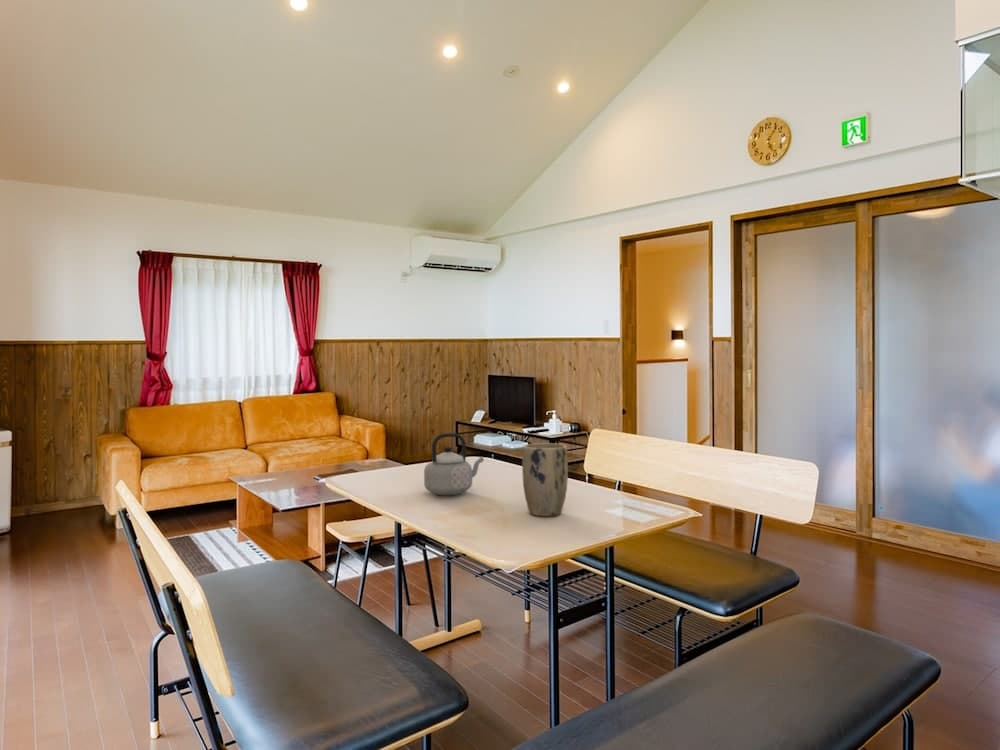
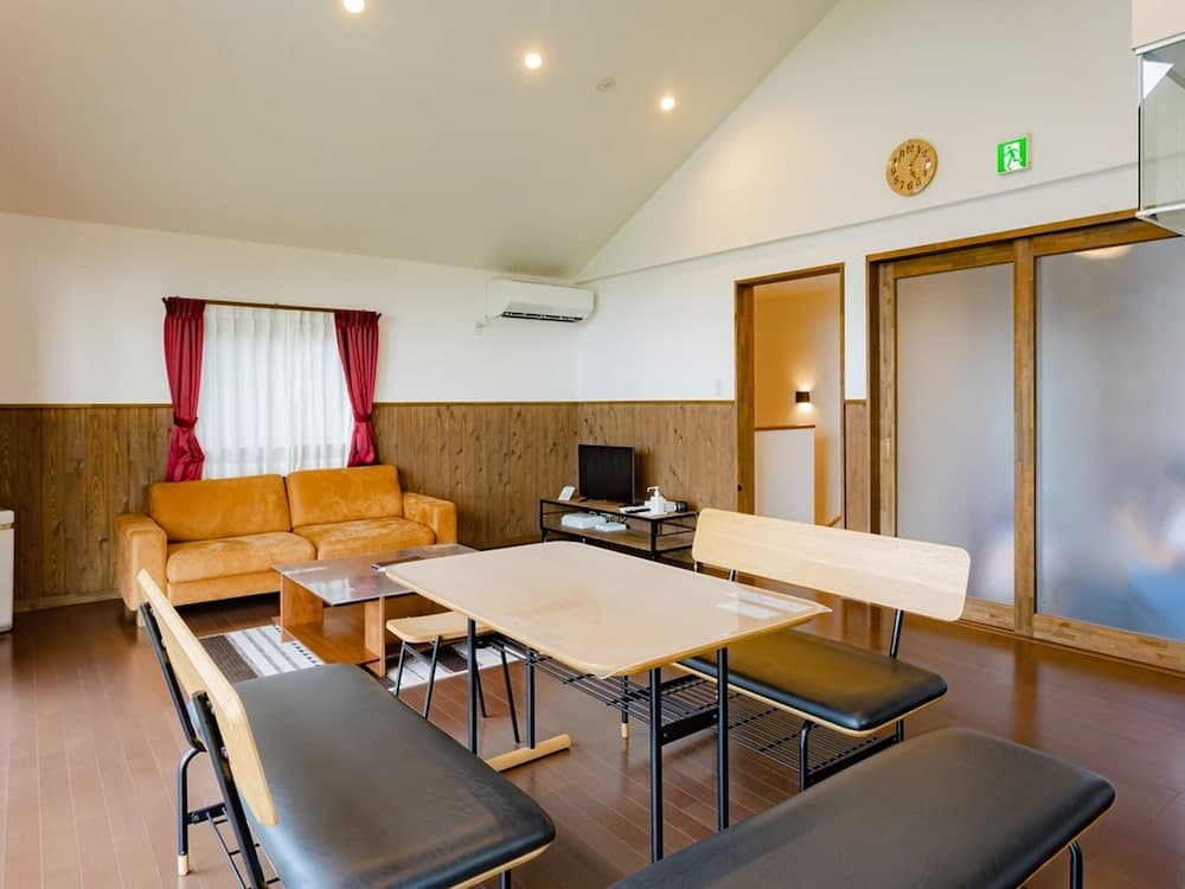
- plant pot [521,442,569,517]
- teapot [423,432,485,496]
